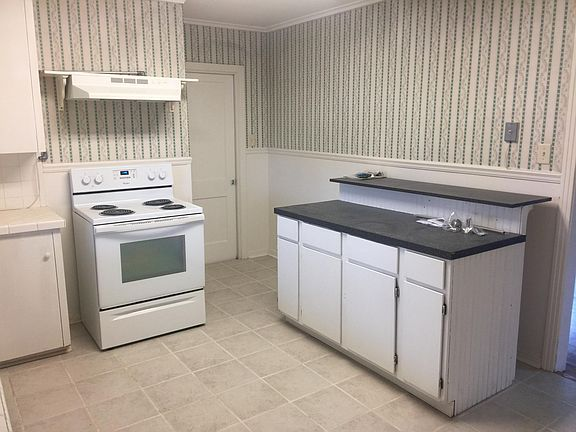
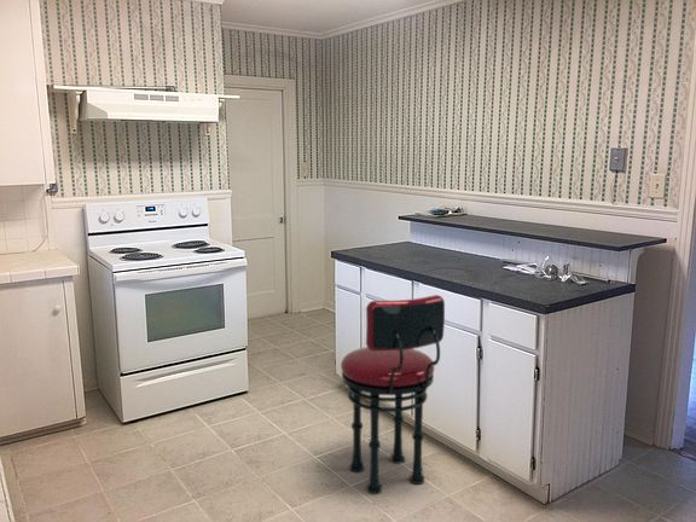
+ stool [340,294,446,495]
